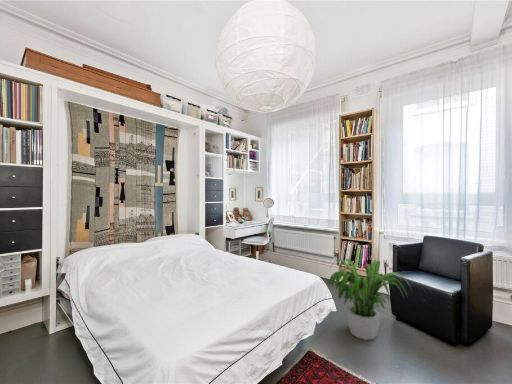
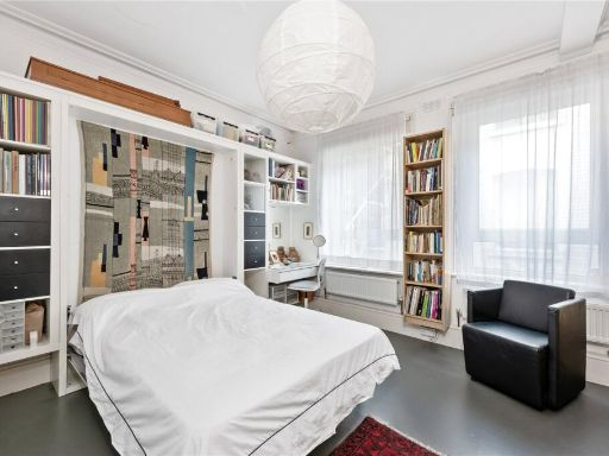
- potted plant [327,258,413,341]
